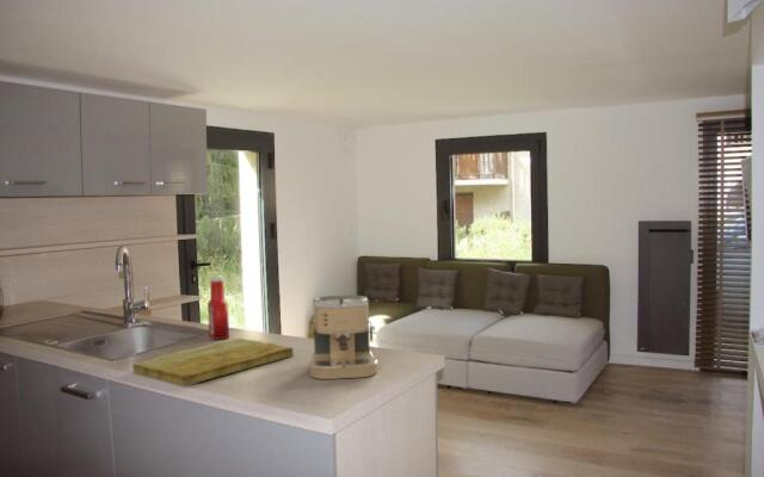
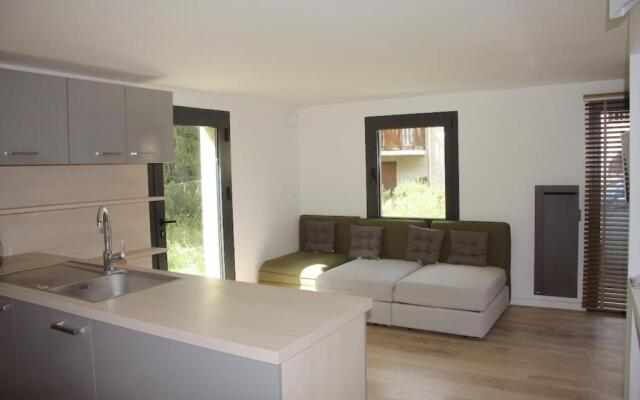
- cutting board [133,337,294,388]
- coffee maker [307,295,380,380]
- soap bottle [207,275,230,341]
